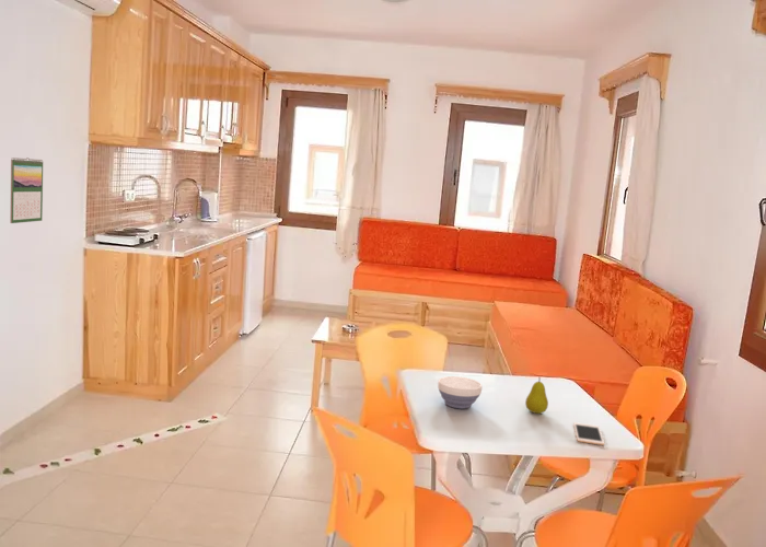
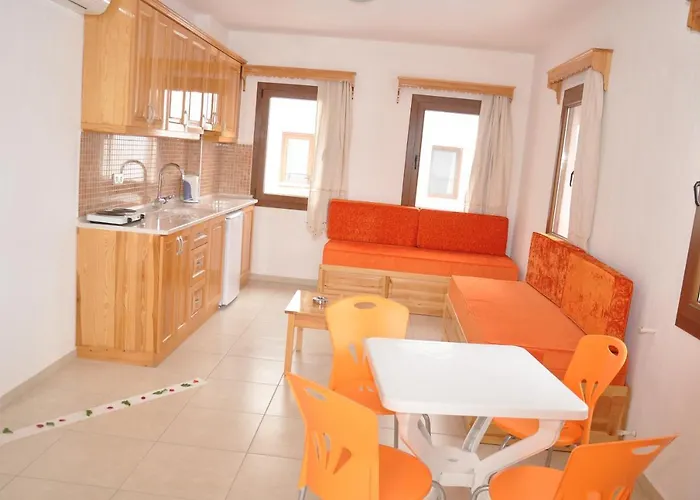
- fruit [524,377,549,415]
- cell phone [572,421,605,446]
- calendar [9,156,44,224]
- bowl [437,375,483,410]
